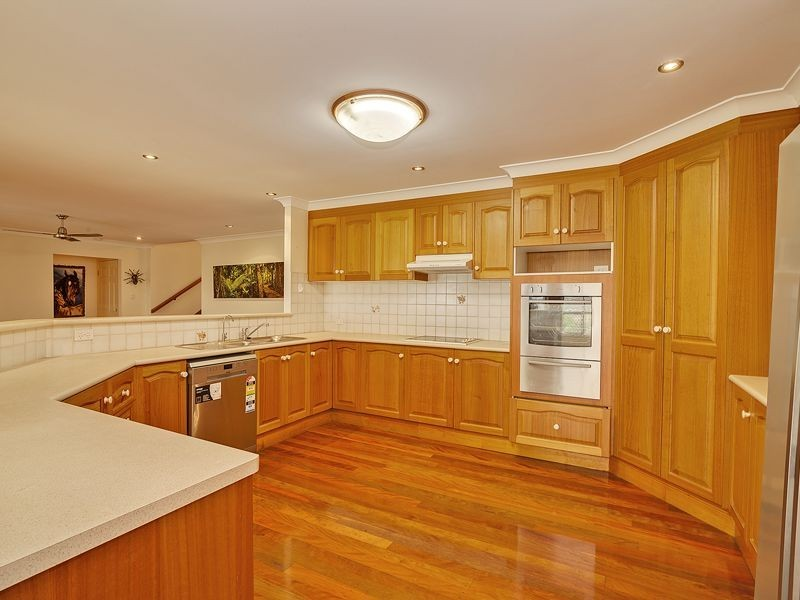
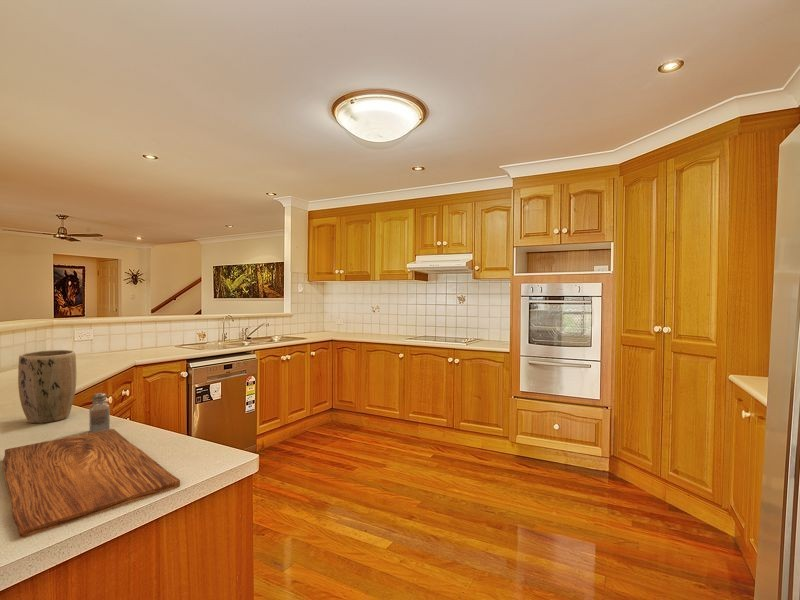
+ cutting board [2,428,181,539]
+ saltshaker [88,392,111,433]
+ plant pot [17,349,77,424]
